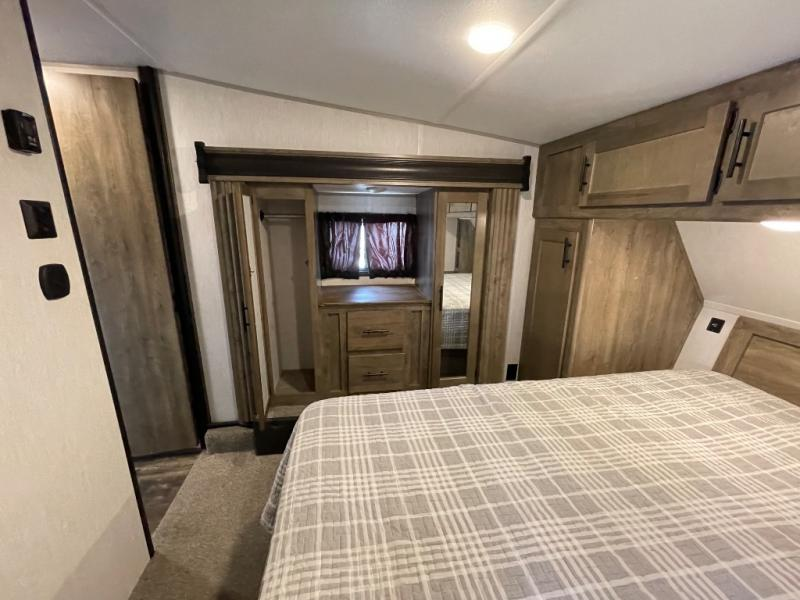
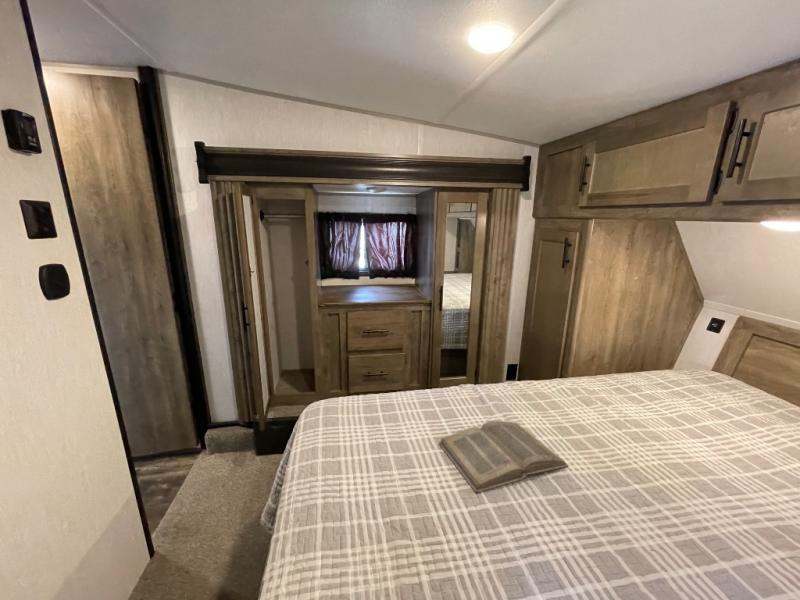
+ book [438,420,569,494]
